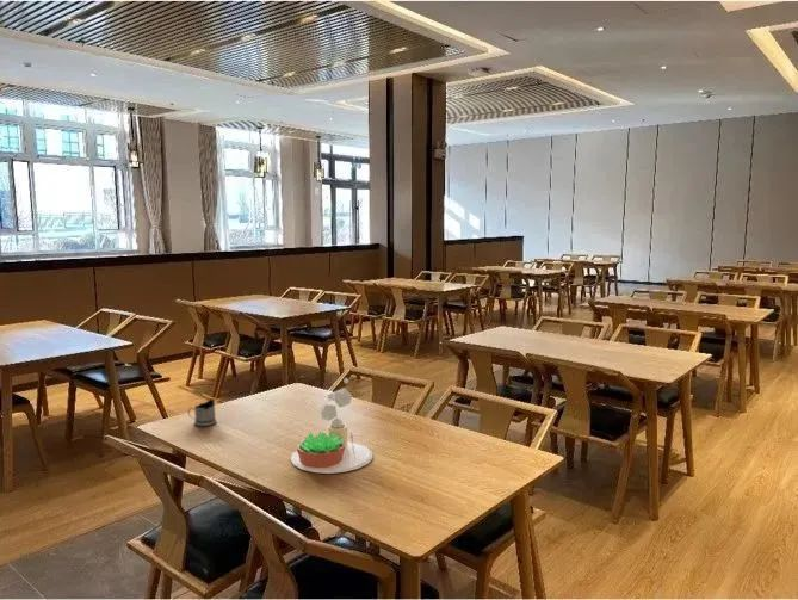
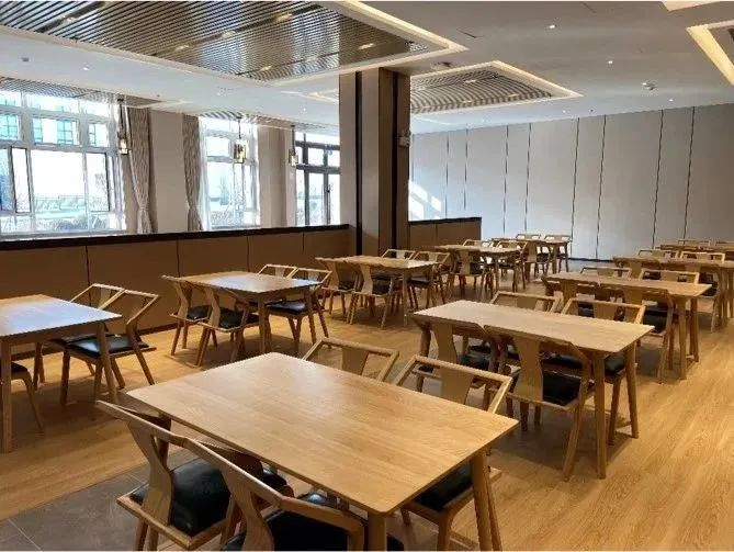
- tea glass holder [187,398,217,427]
- succulent plant [290,377,373,475]
